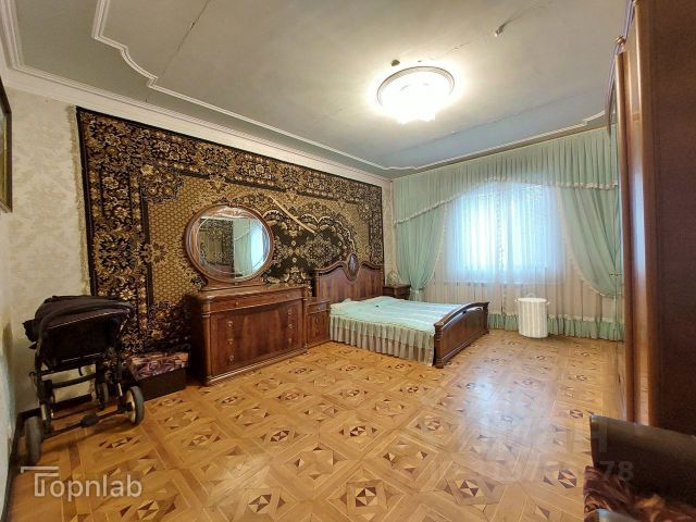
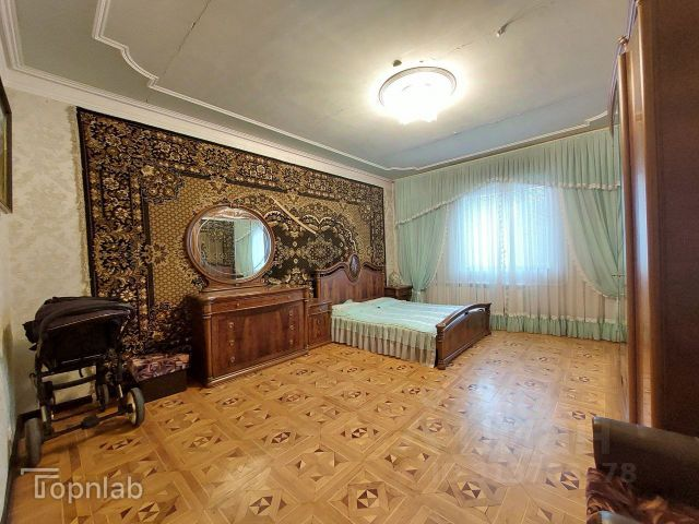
- laundry hamper [513,293,551,339]
